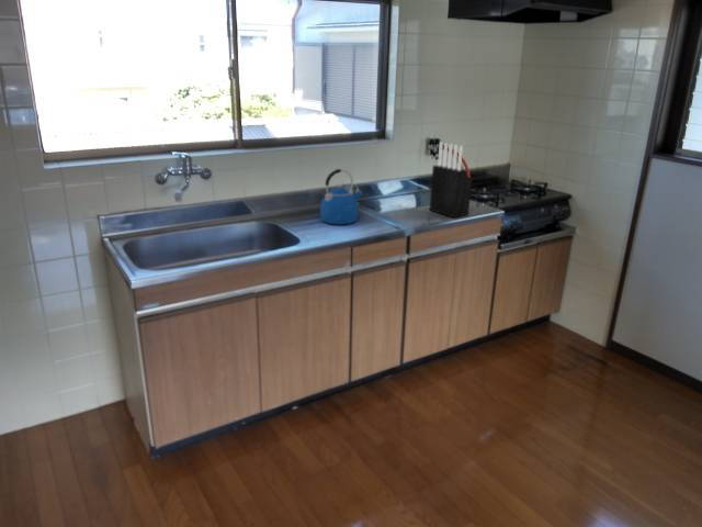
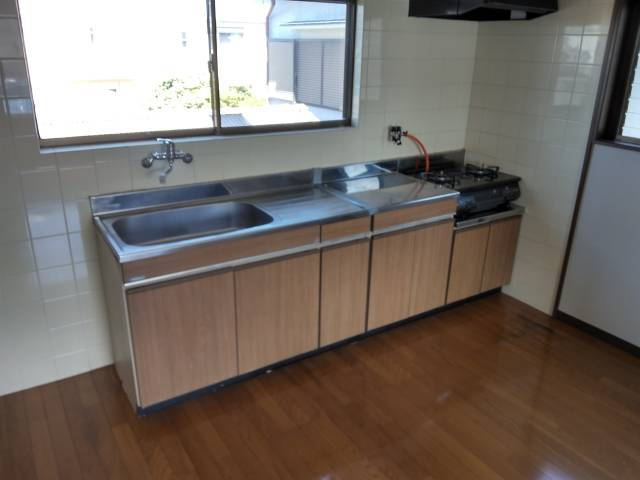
- kettle [319,168,363,226]
- knife block [429,142,473,218]
